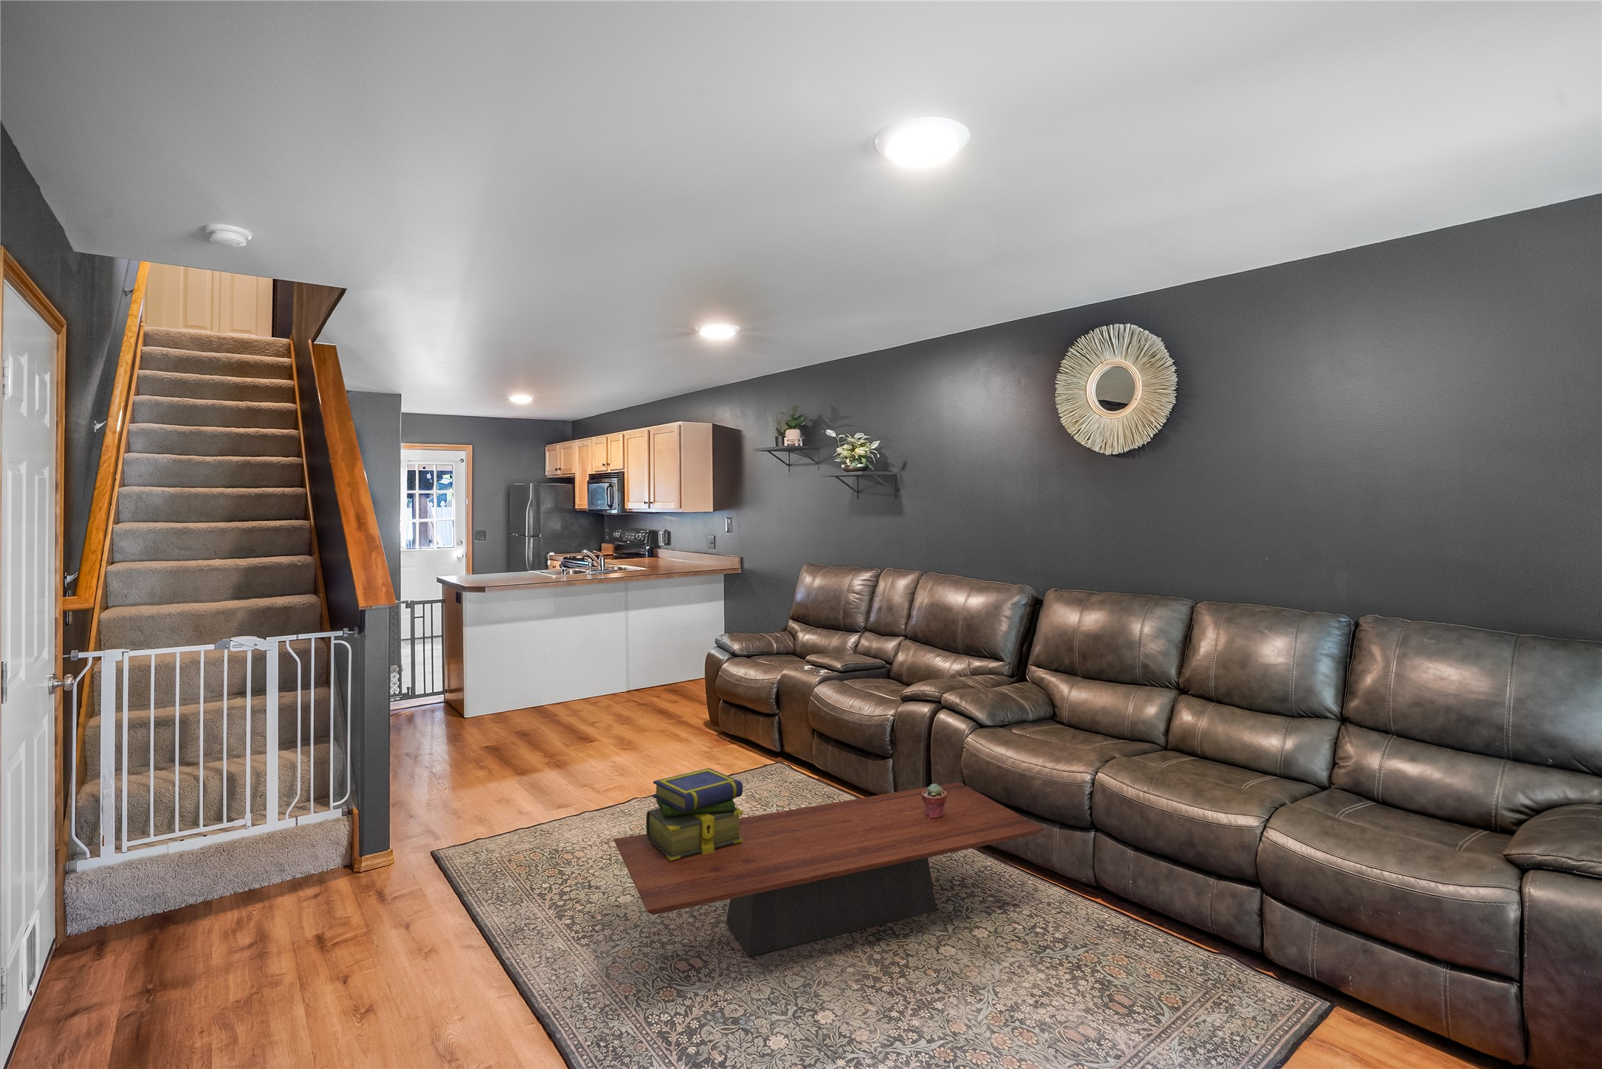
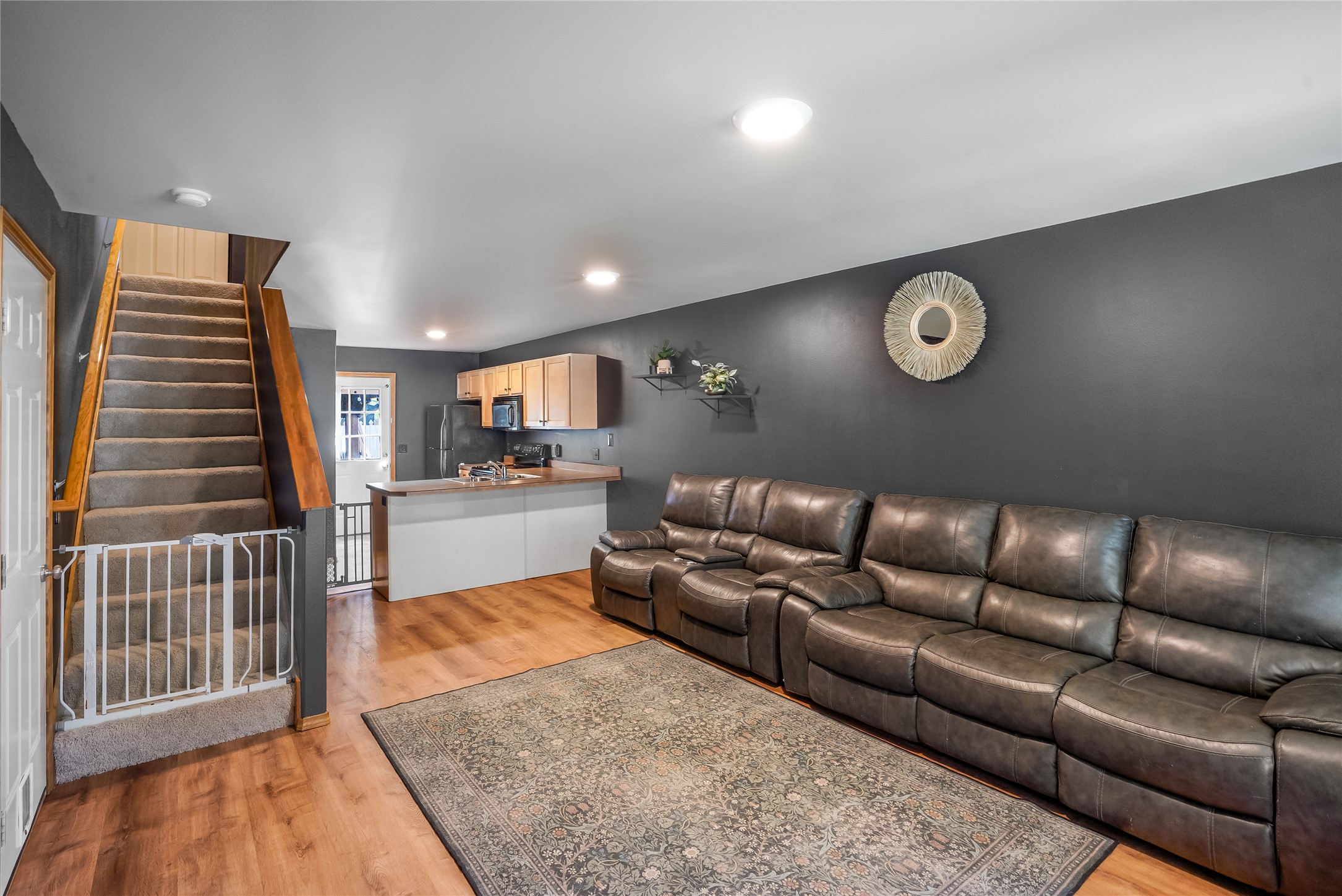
- coffee table [614,781,1046,958]
- stack of books [646,767,744,861]
- potted succulent [922,783,947,818]
